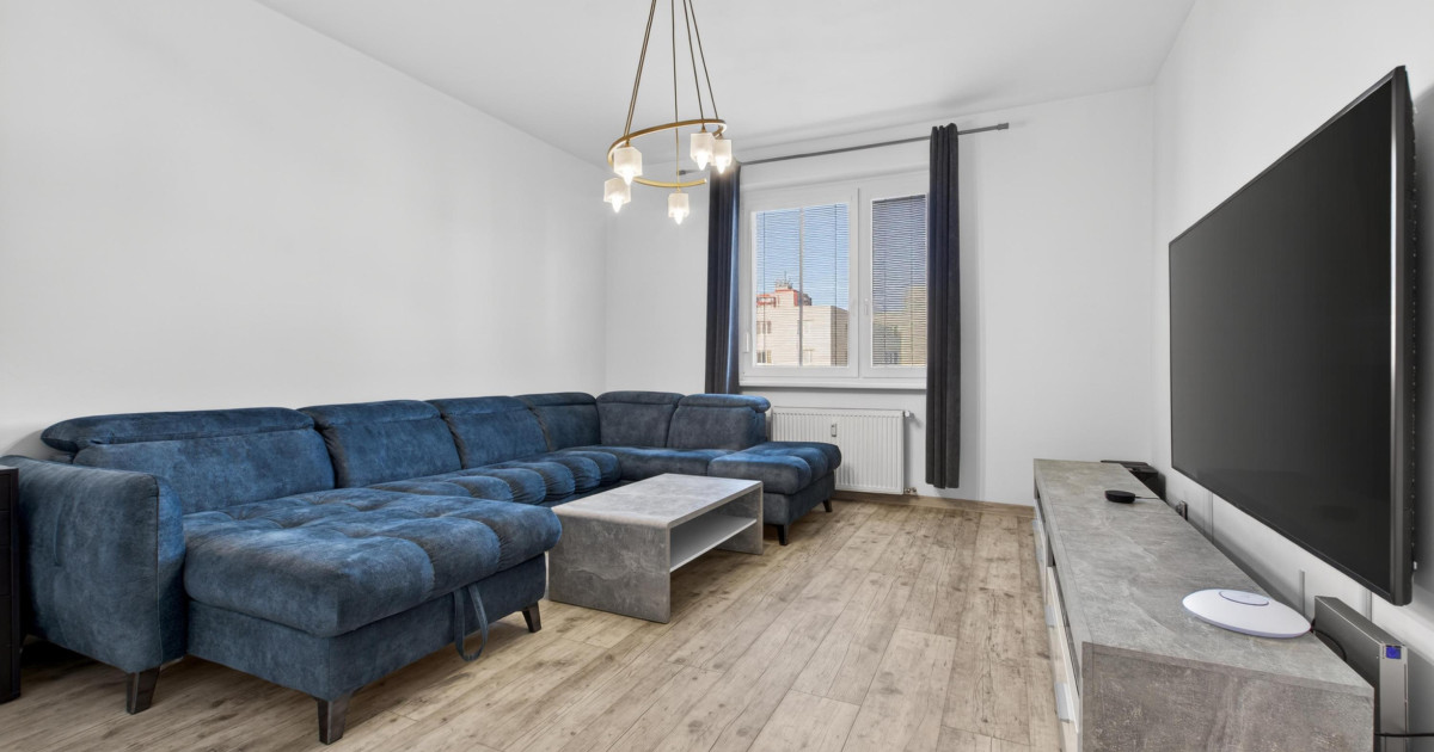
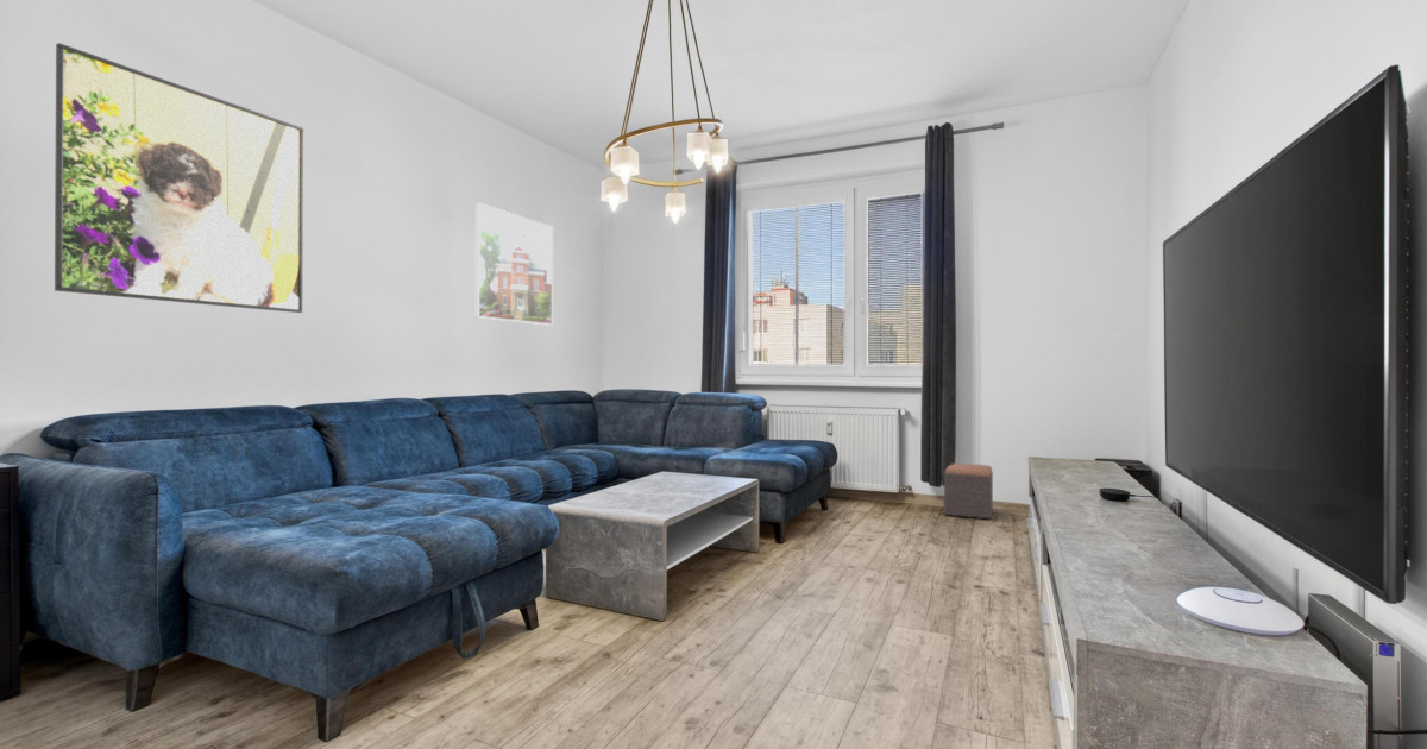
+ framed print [474,202,554,327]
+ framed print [54,42,304,314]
+ footstool [943,462,994,520]
